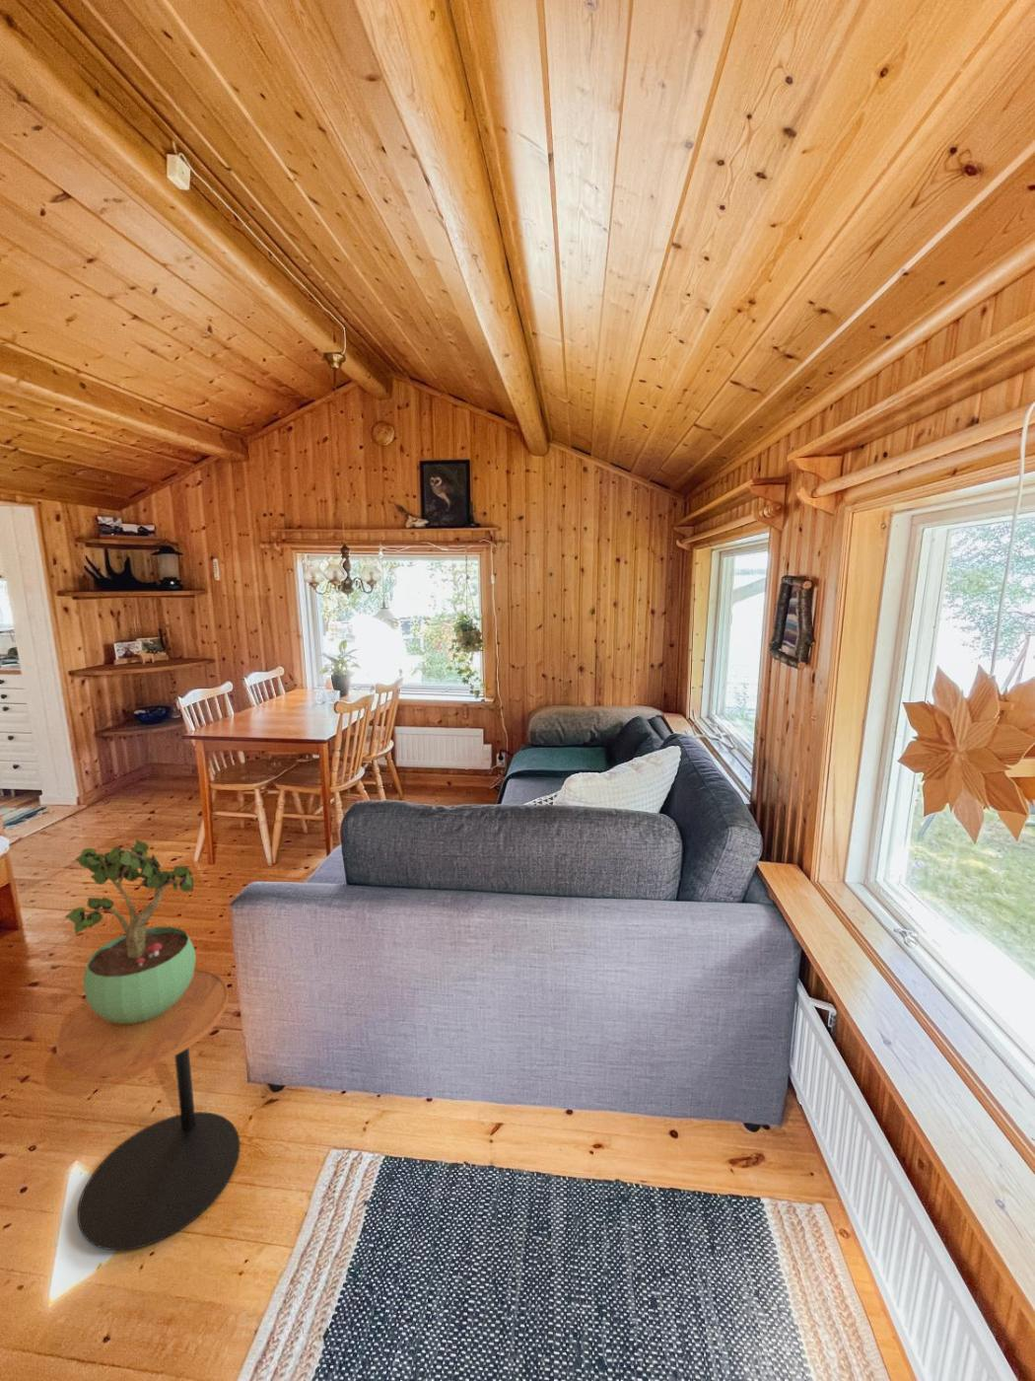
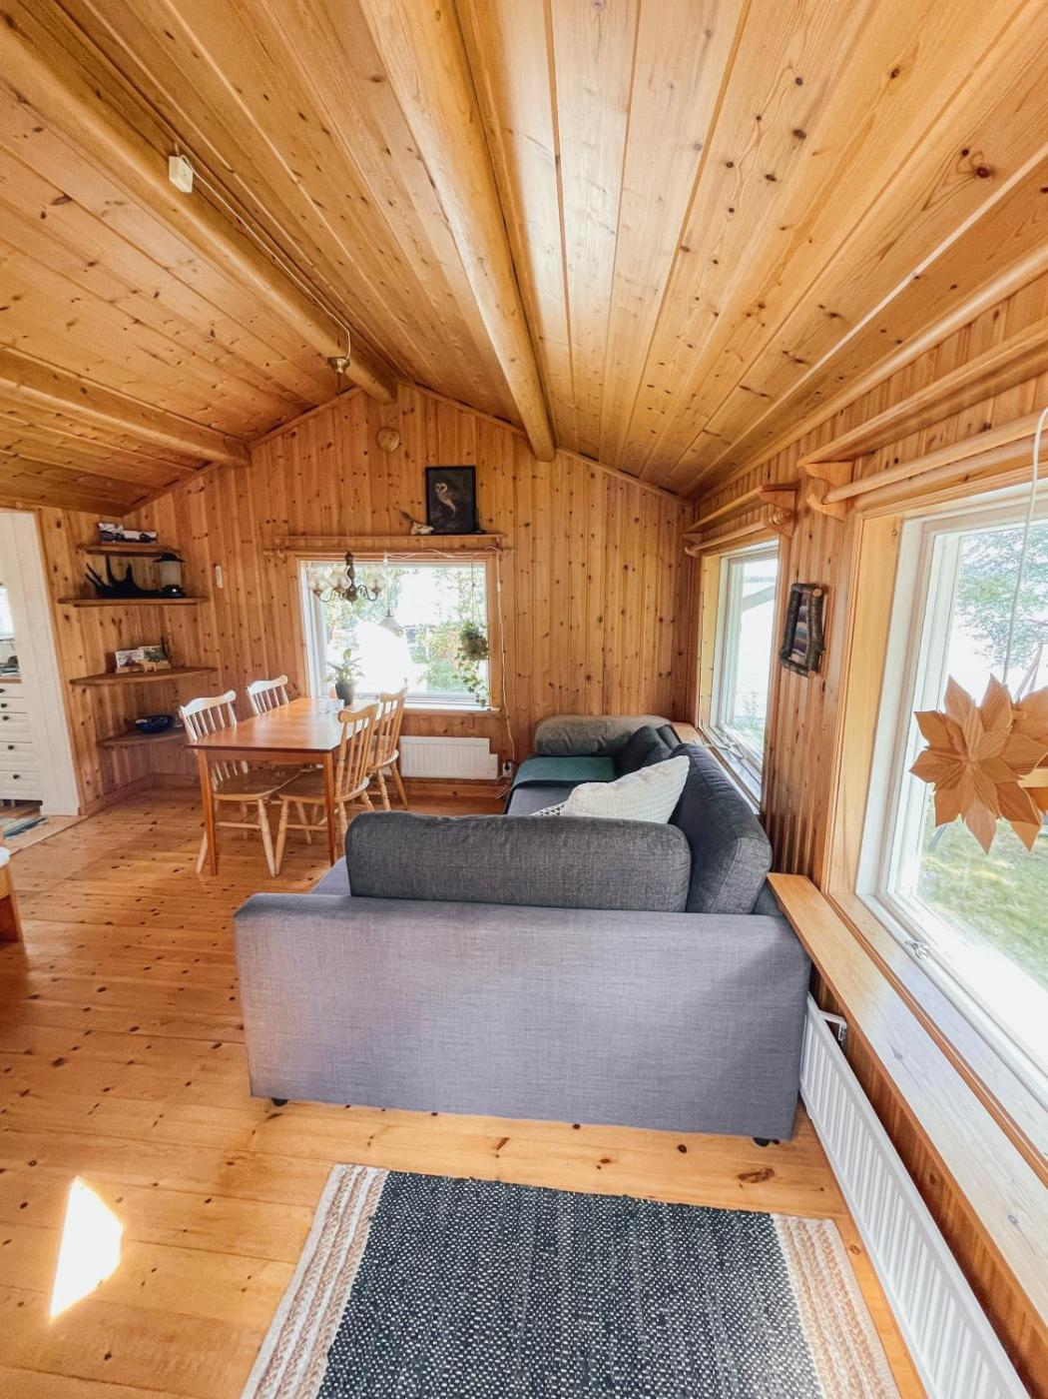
- side table [55,968,240,1251]
- potted plant [64,839,197,1024]
